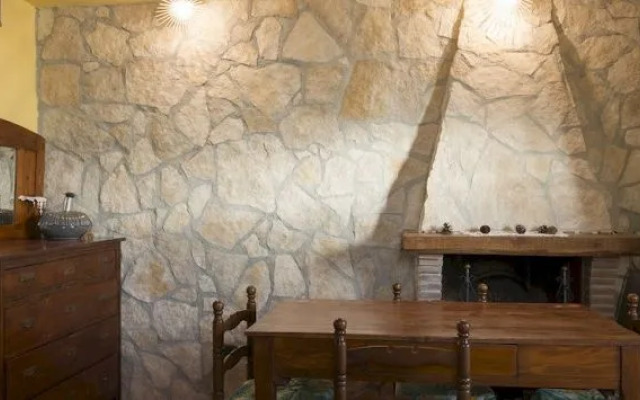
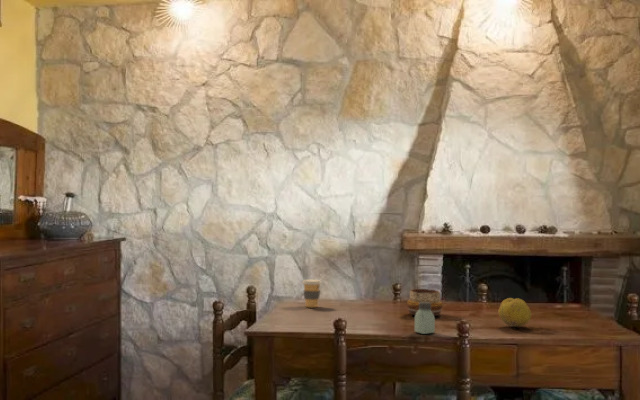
+ fruit [497,297,532,328]
+ decorative bowl [406,288,444,317]
+ coffee cup [301,278,323,308]
+ saltshaker [413,302,436,335]
